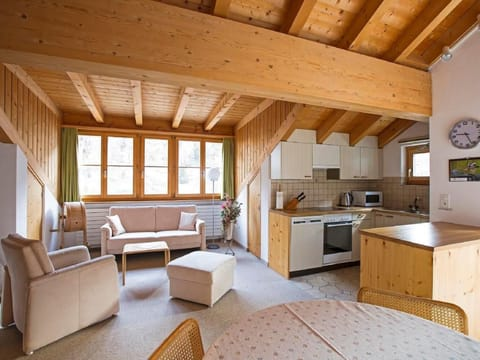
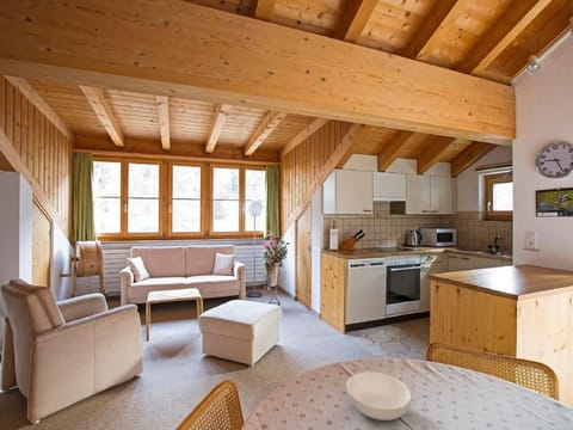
+ serving bowl [345,370,412,422]
